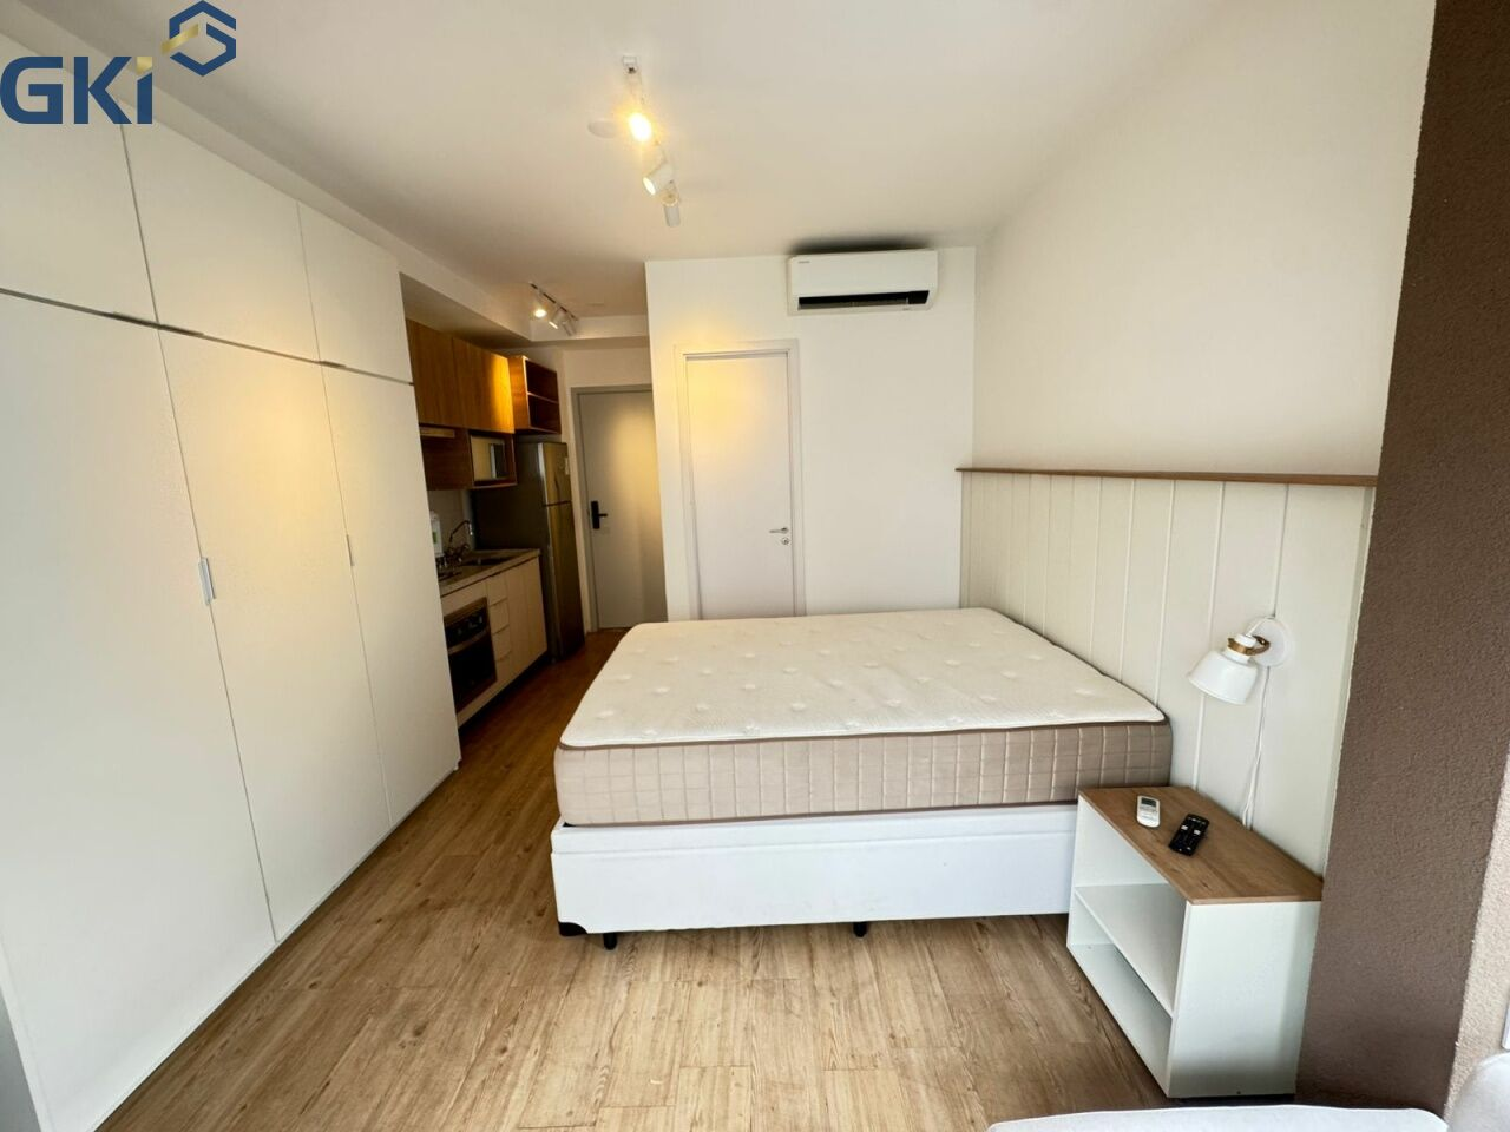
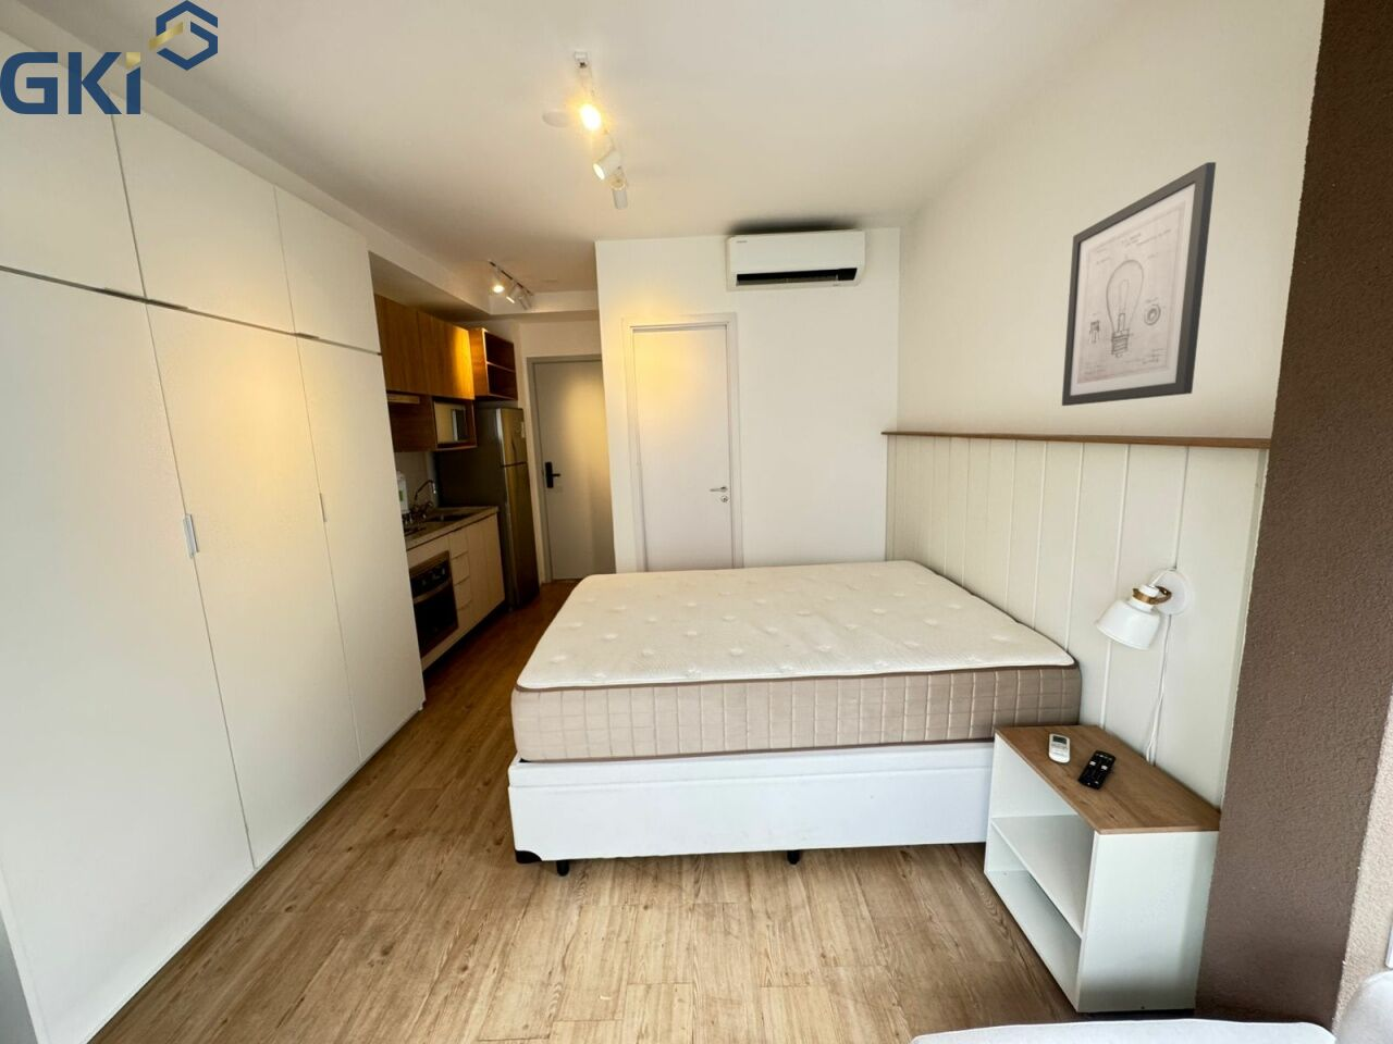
+ wall art [1061,161,1216,407]
